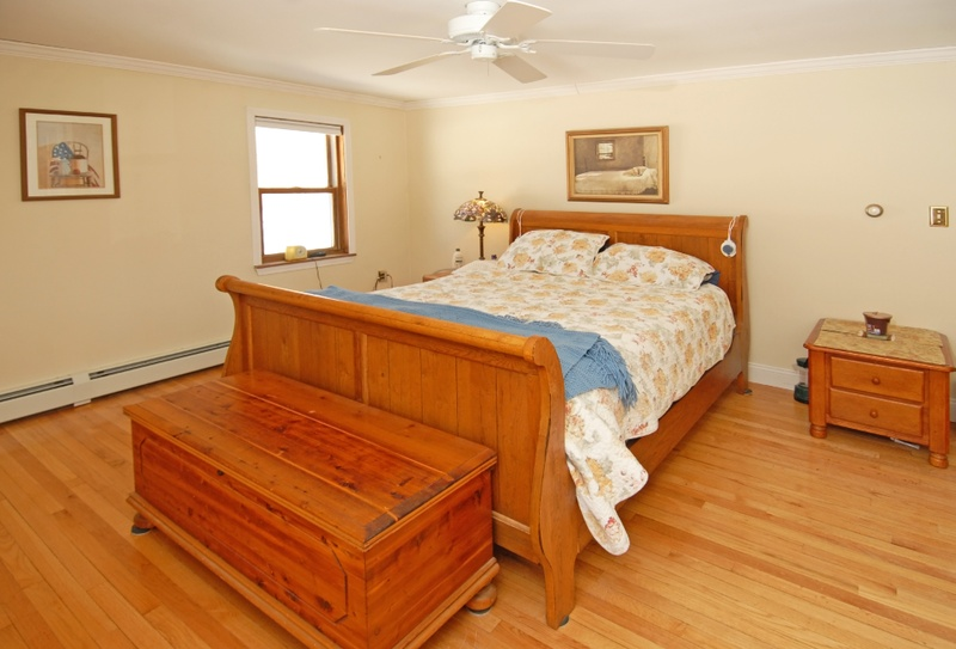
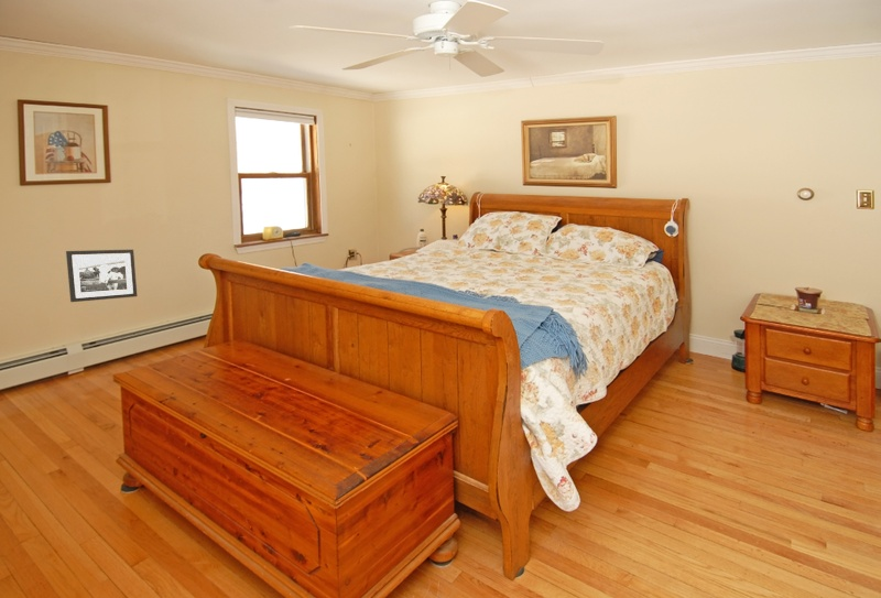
+ picture frame [65,249,139,303]
